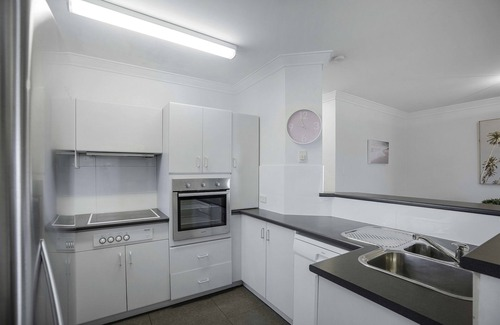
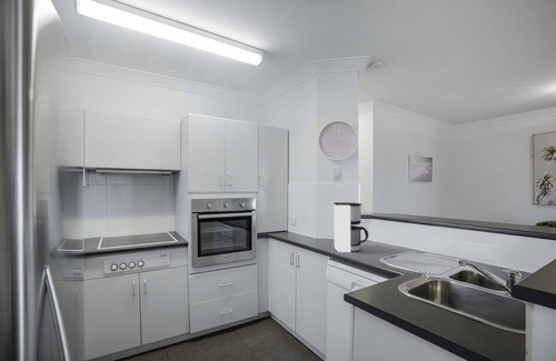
+ coffee maker [332,201,369,253]
